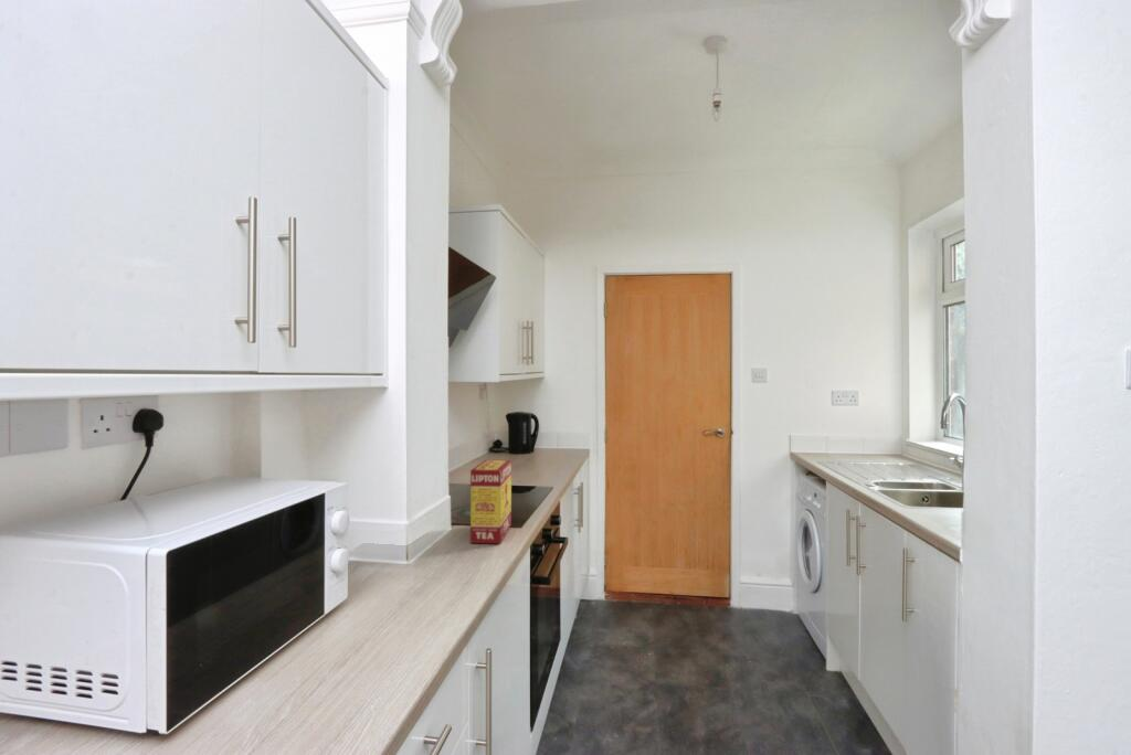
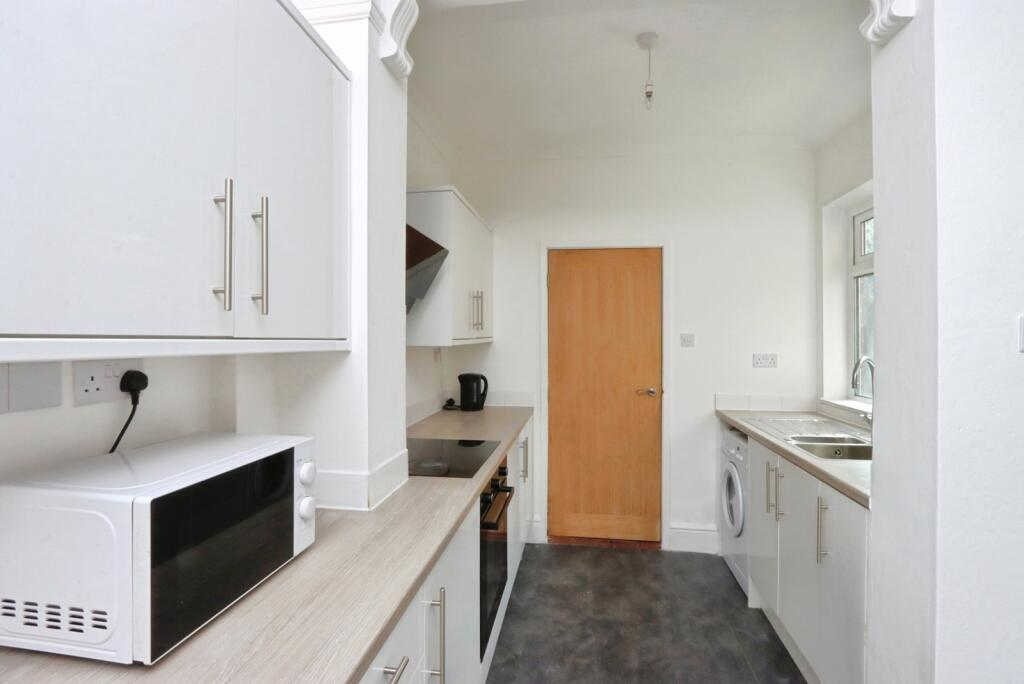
- tea box [469,459,512,544]
